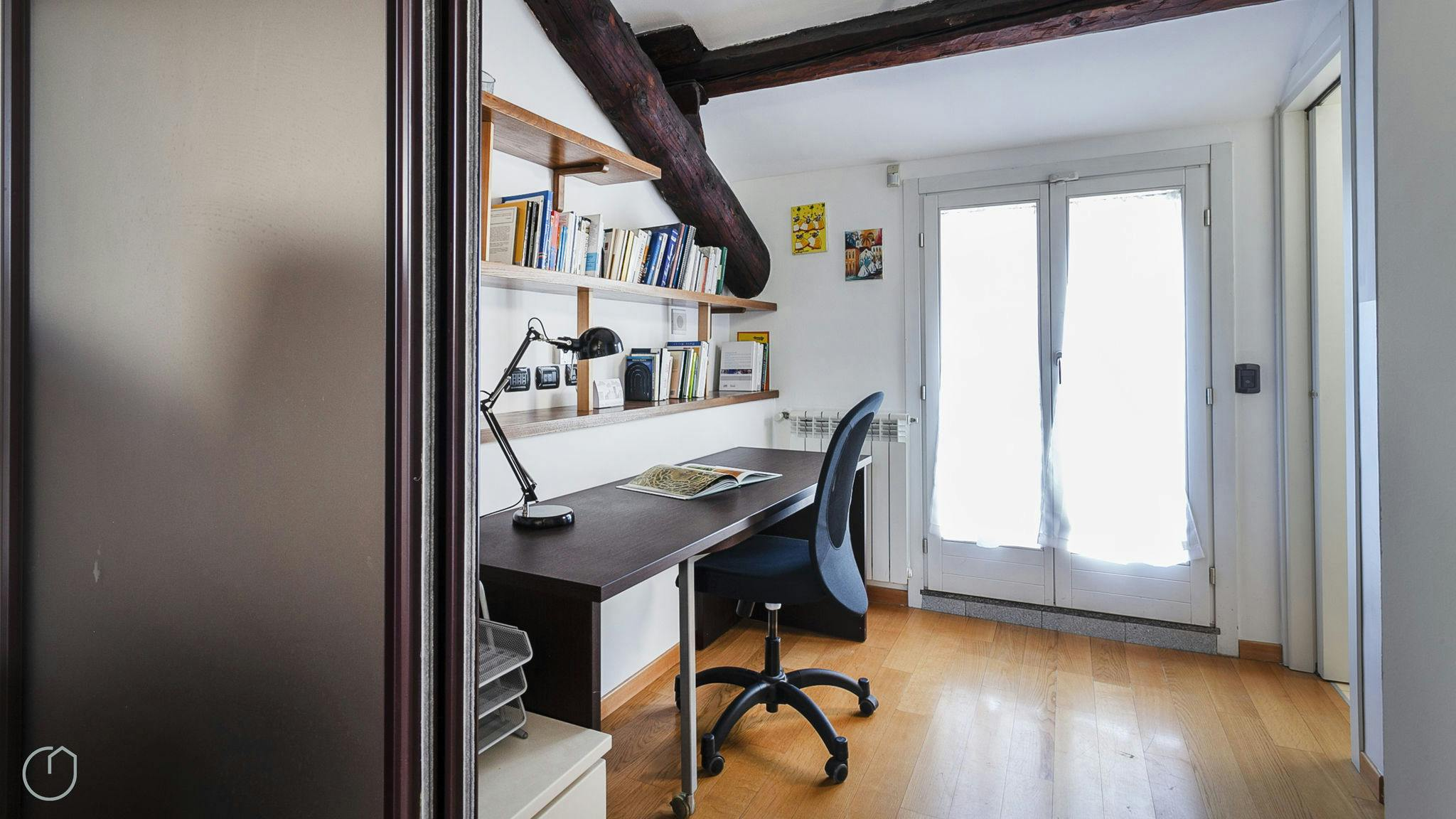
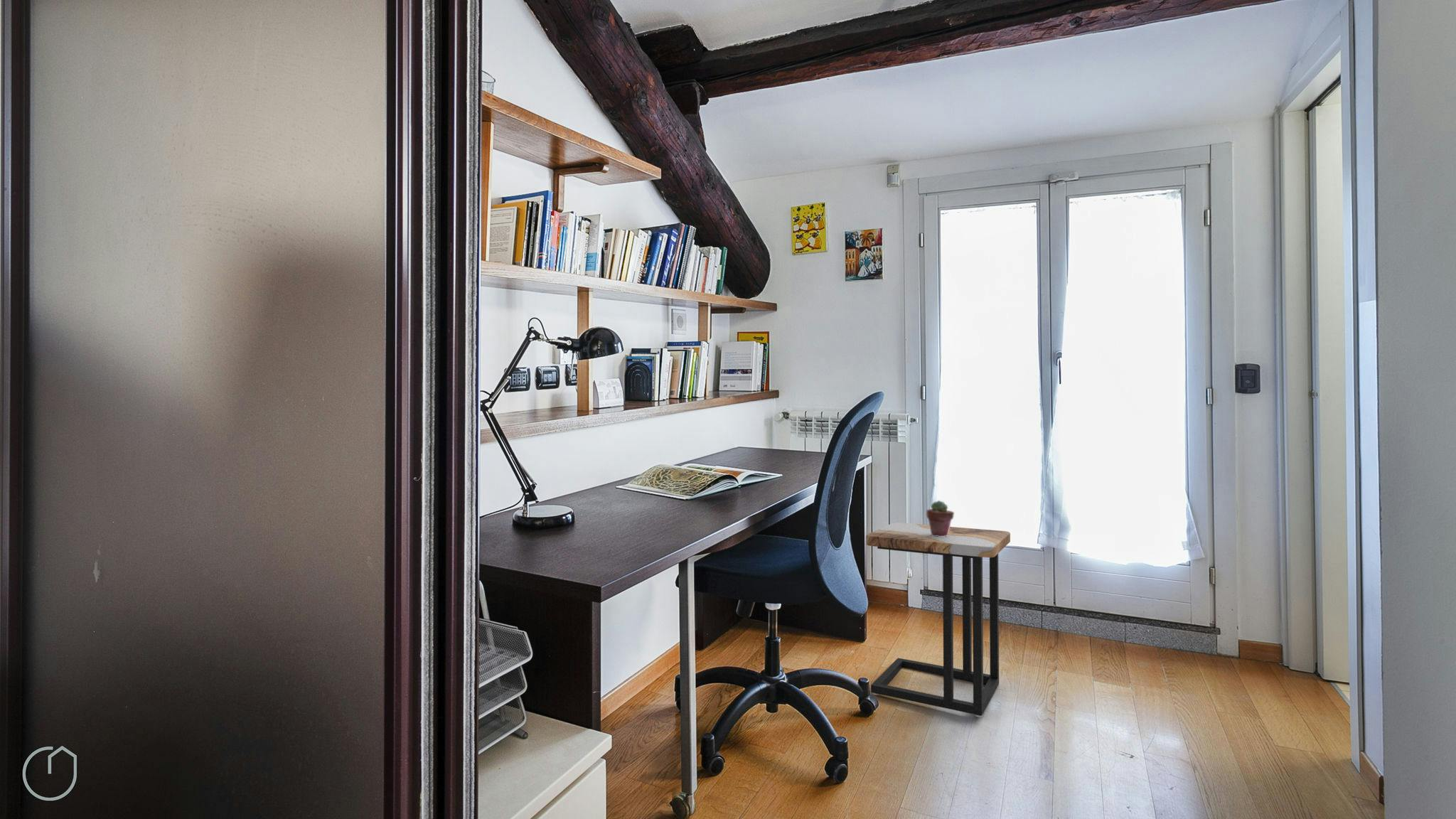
+ potted succulent [926,500,955,537]
+ side table [865,522,1011,717]
